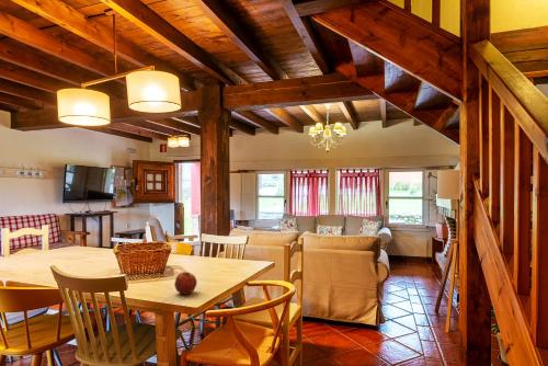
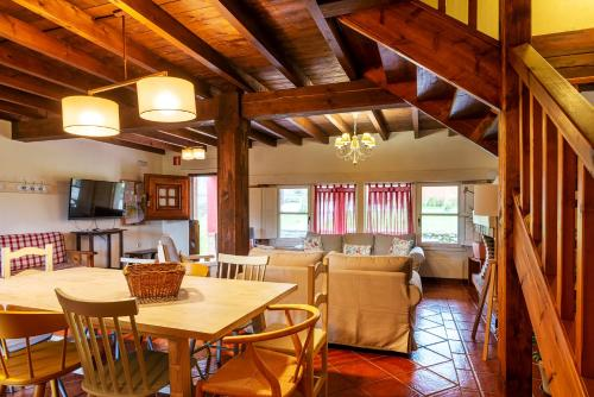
- apple [173,271,198,296]
